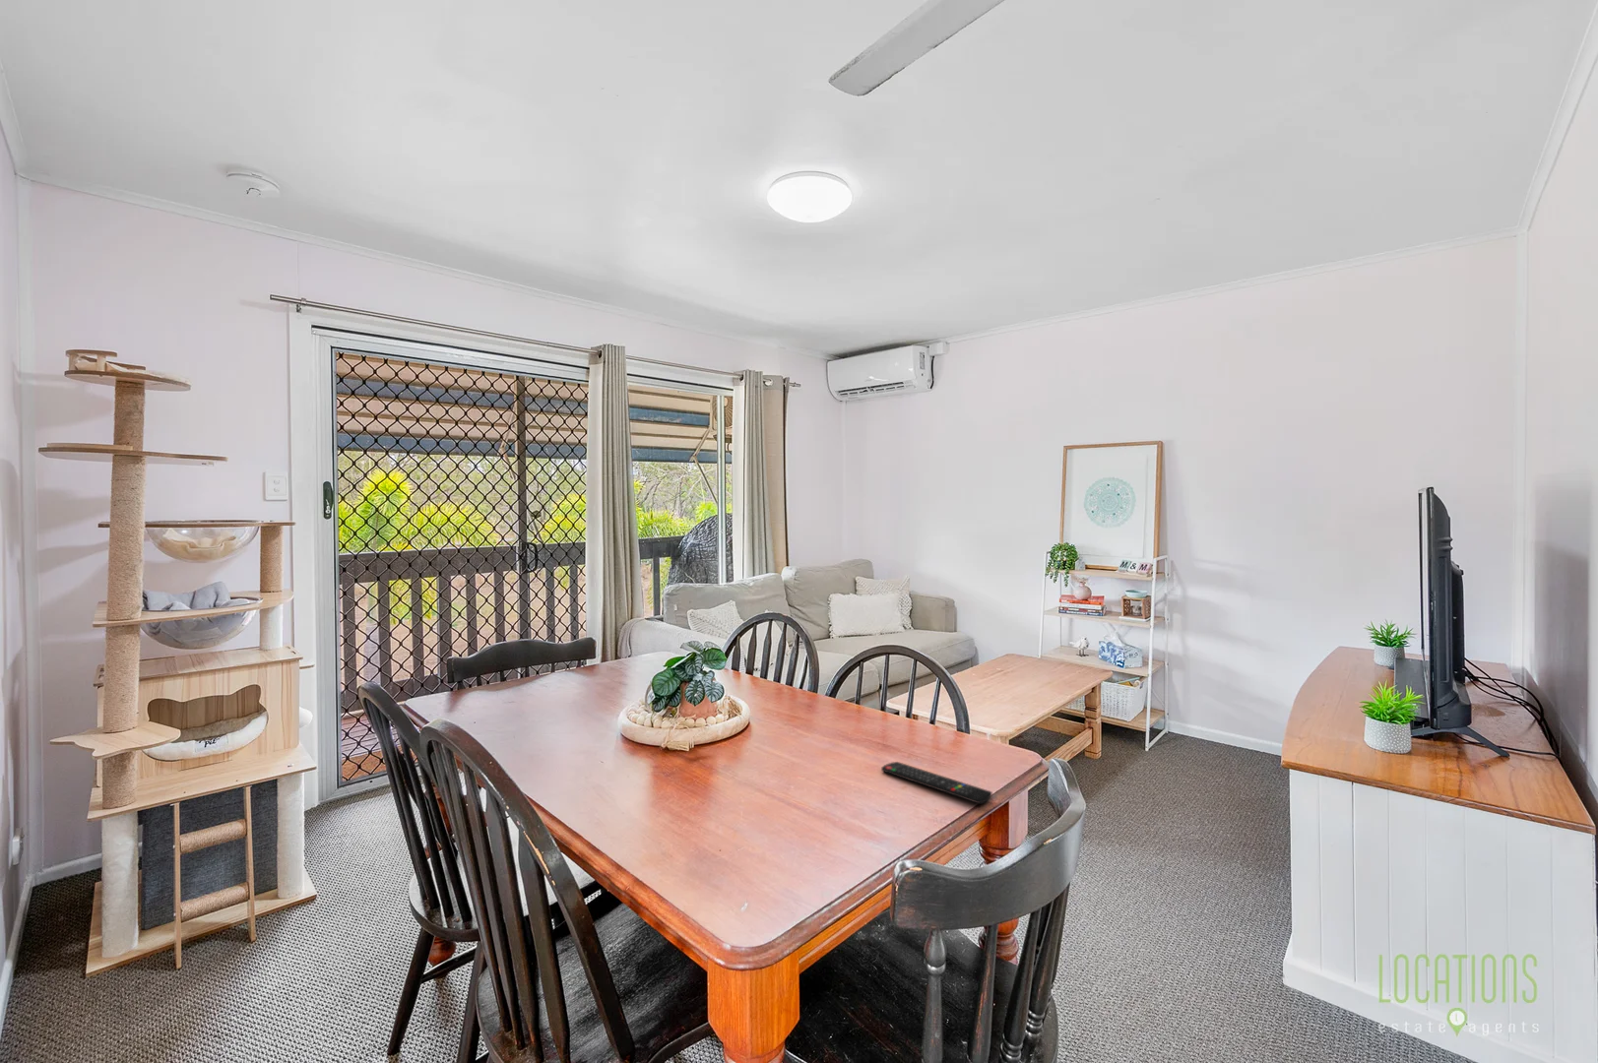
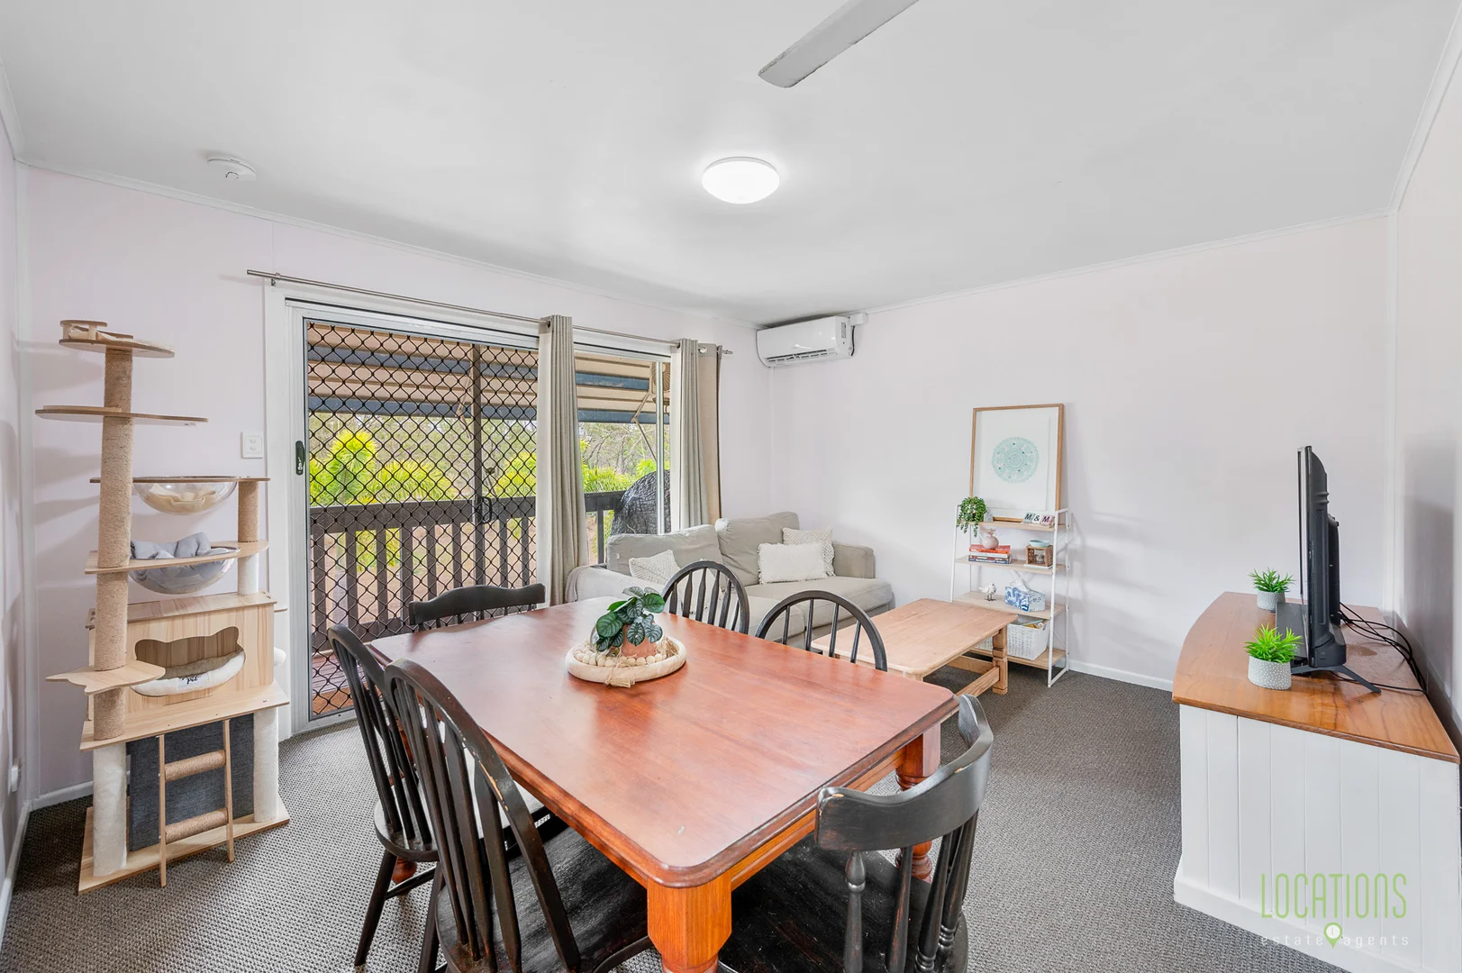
- remote control [880,760,993,806]
